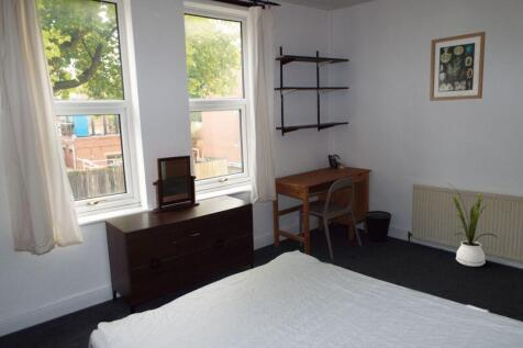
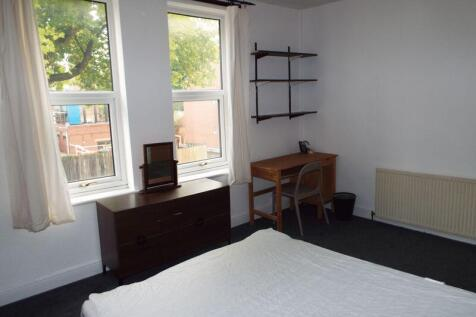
- wall art [429,31,487,102]
- house plant [444,181,499,268]
